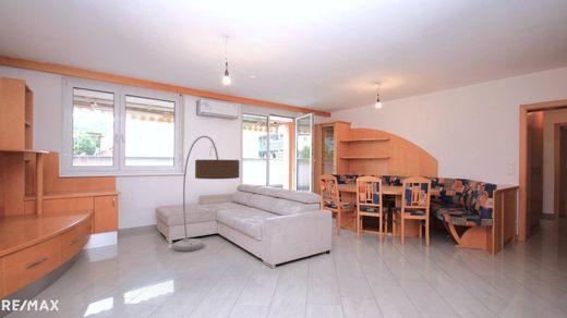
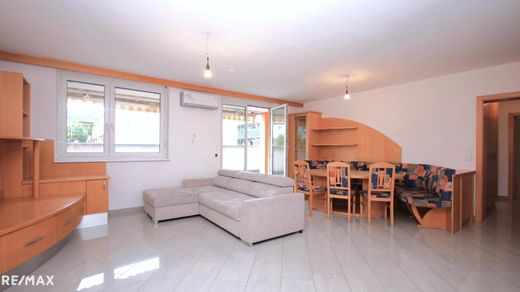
- floor lamp [172,135,241,253]
